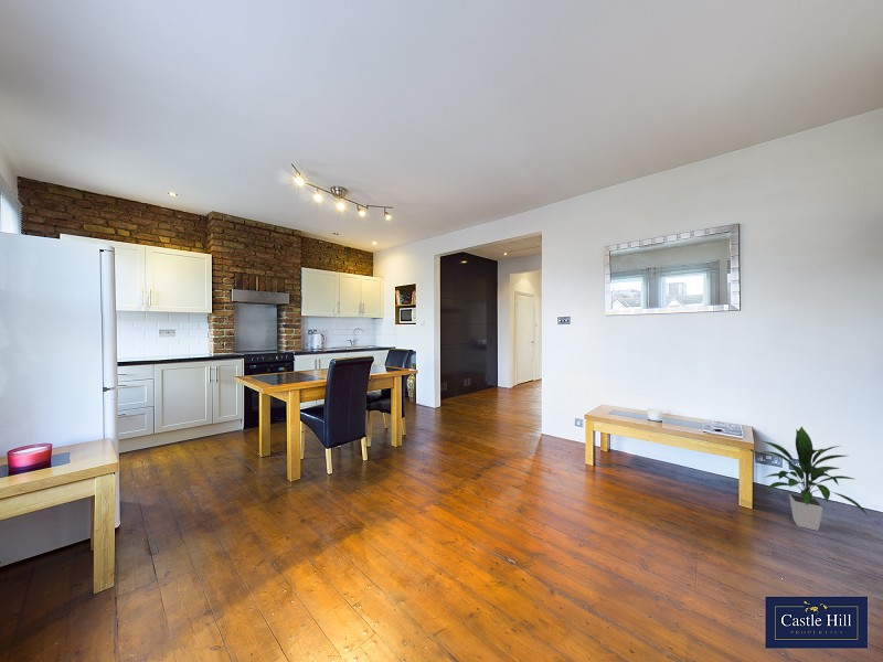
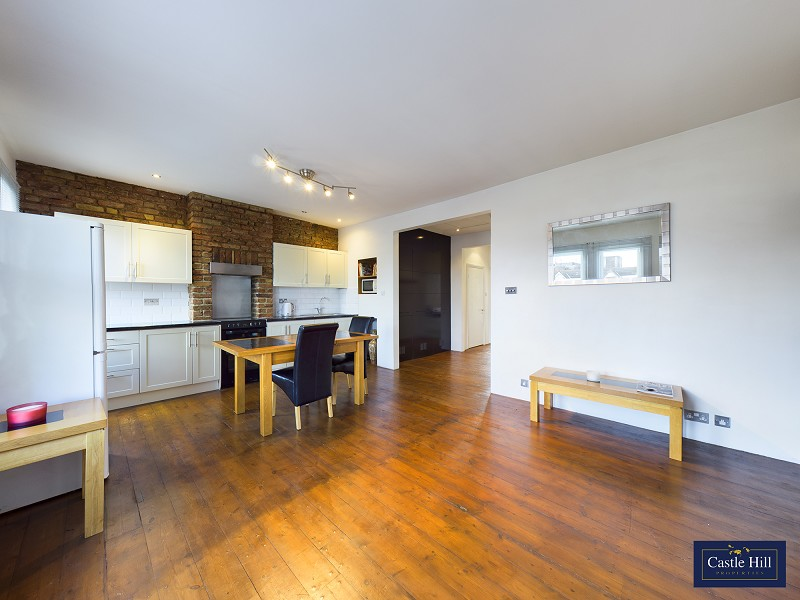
- indoor plant [758,425,871,532]
